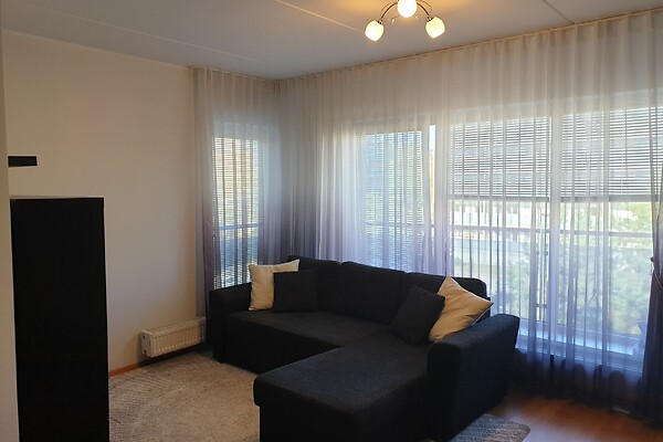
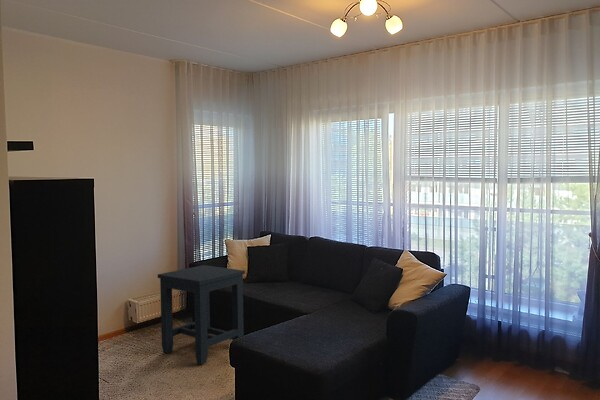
+ side table [157,264,246,365]
